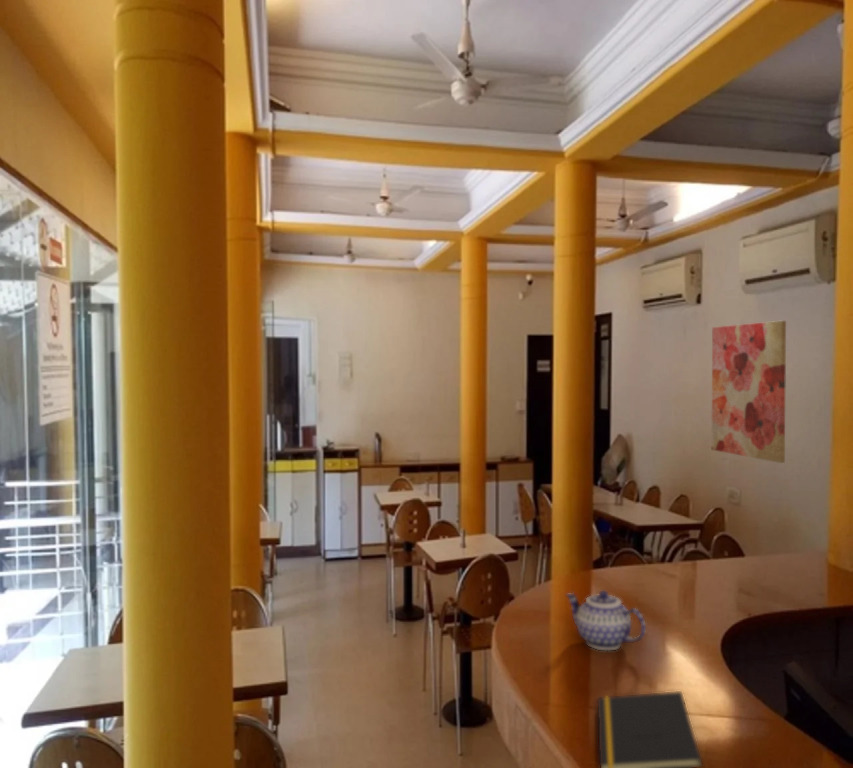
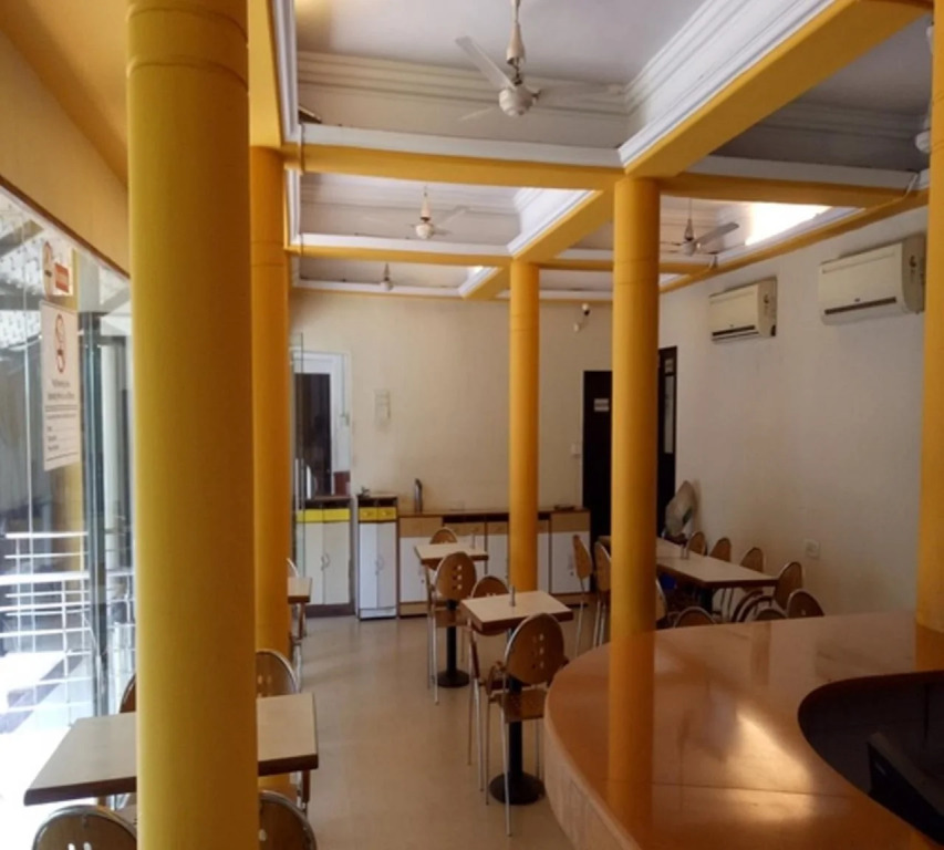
- wall art [711,320,787,464]
- teapot [565,589,647,651]
- notepad [597,690,704,768]
